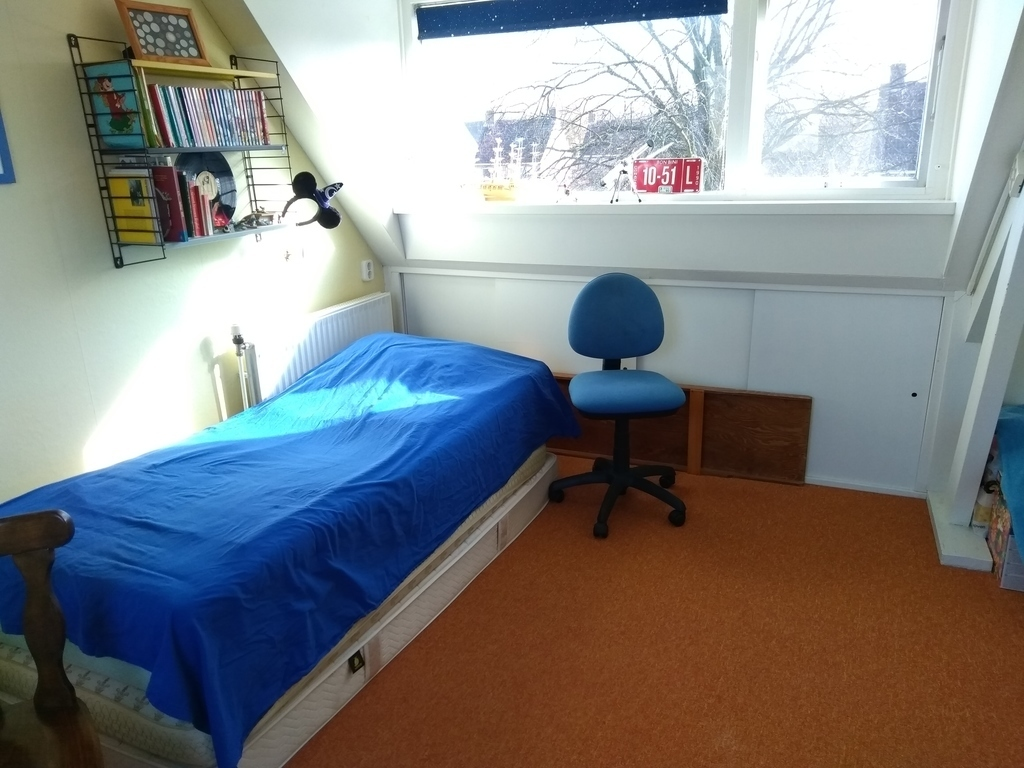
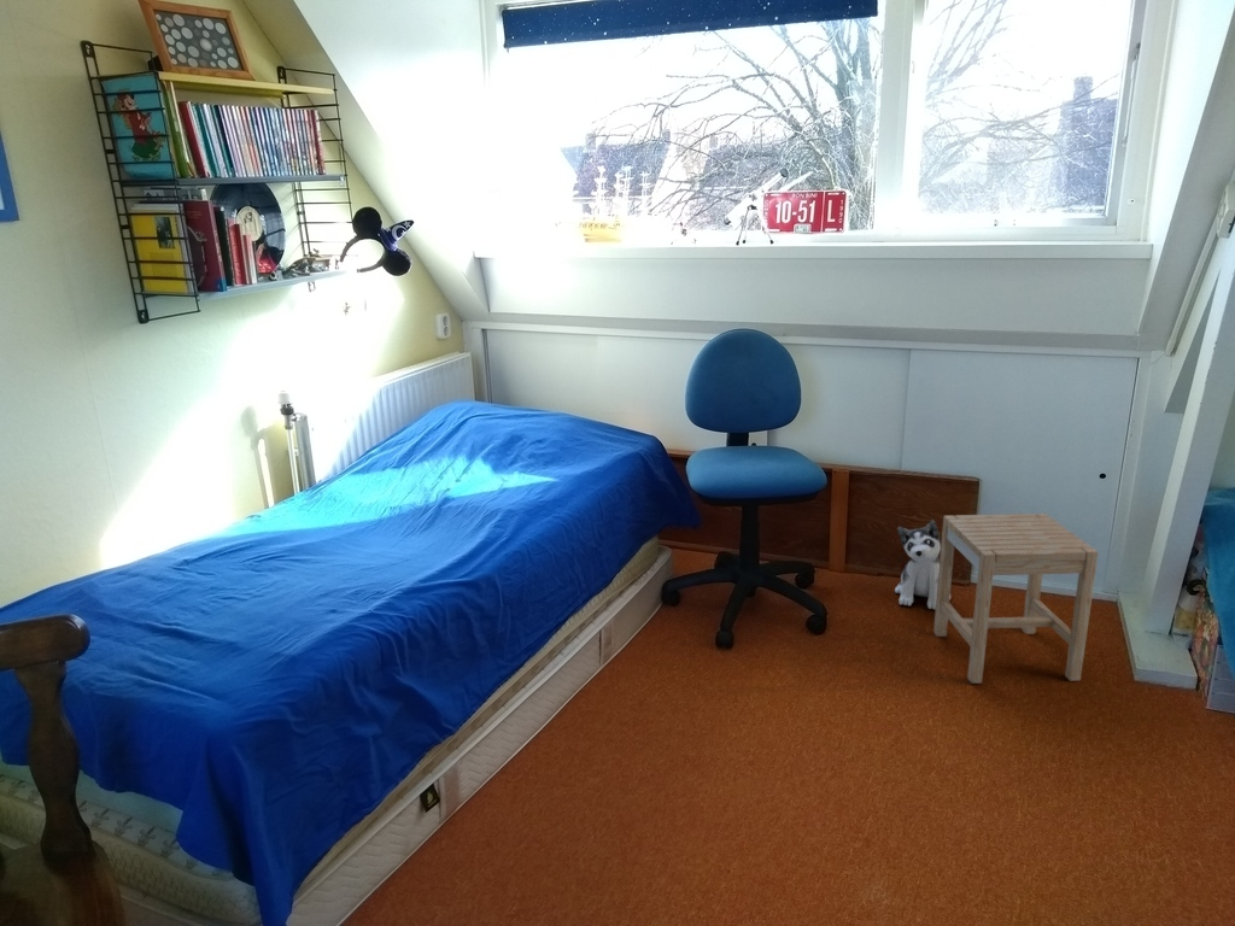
+ stool [932,512,1100,685]
+ plush toy [894,518,952,610]
